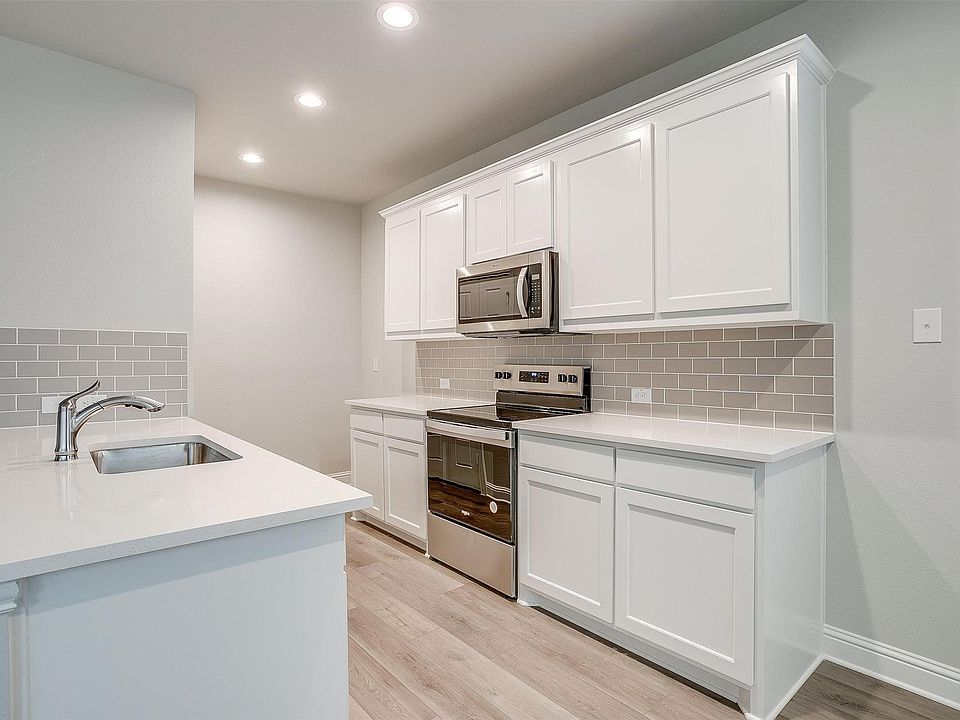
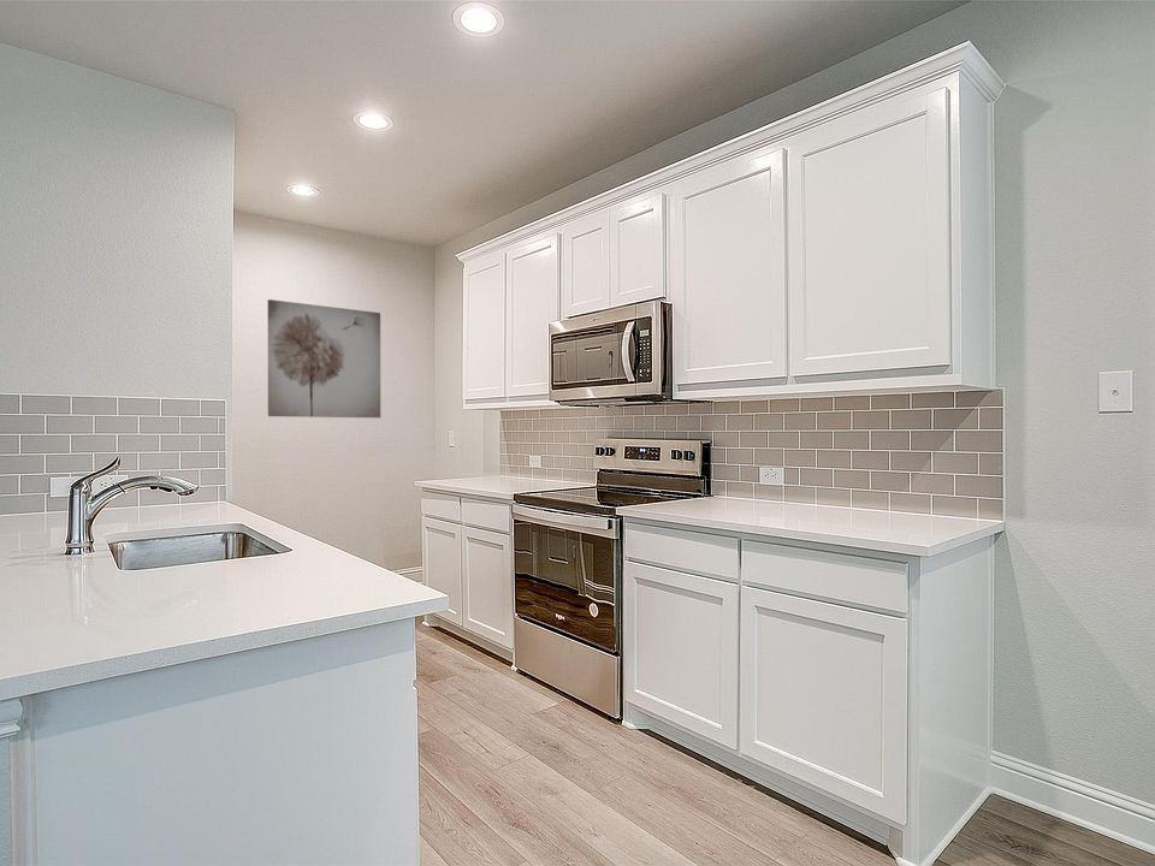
+ wall art [267,298,381,419]
